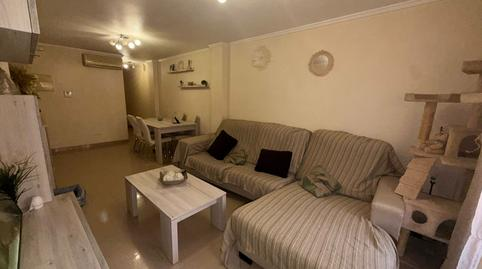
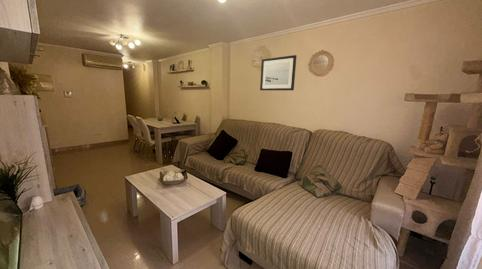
+ wall art [259,54,298,91]
